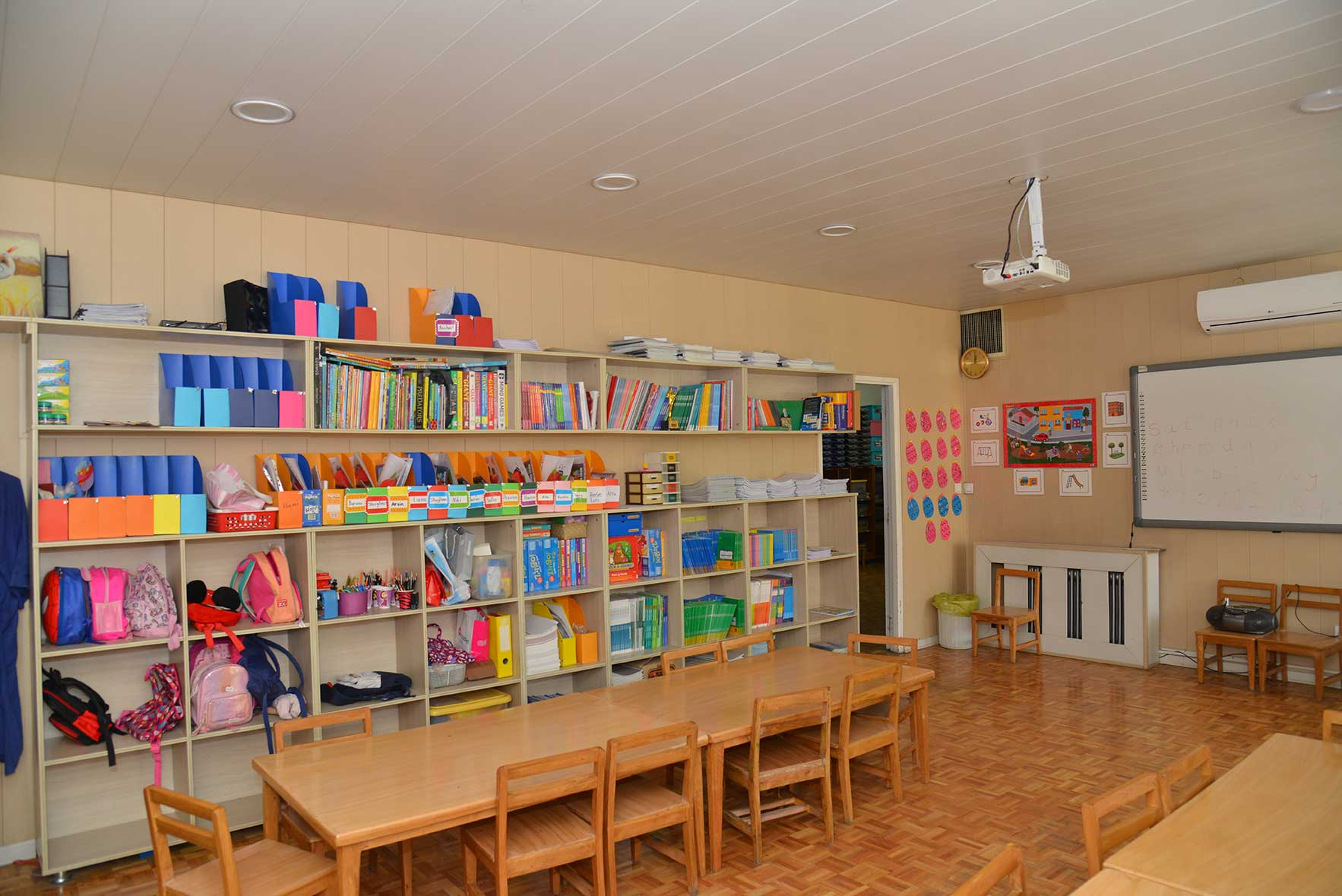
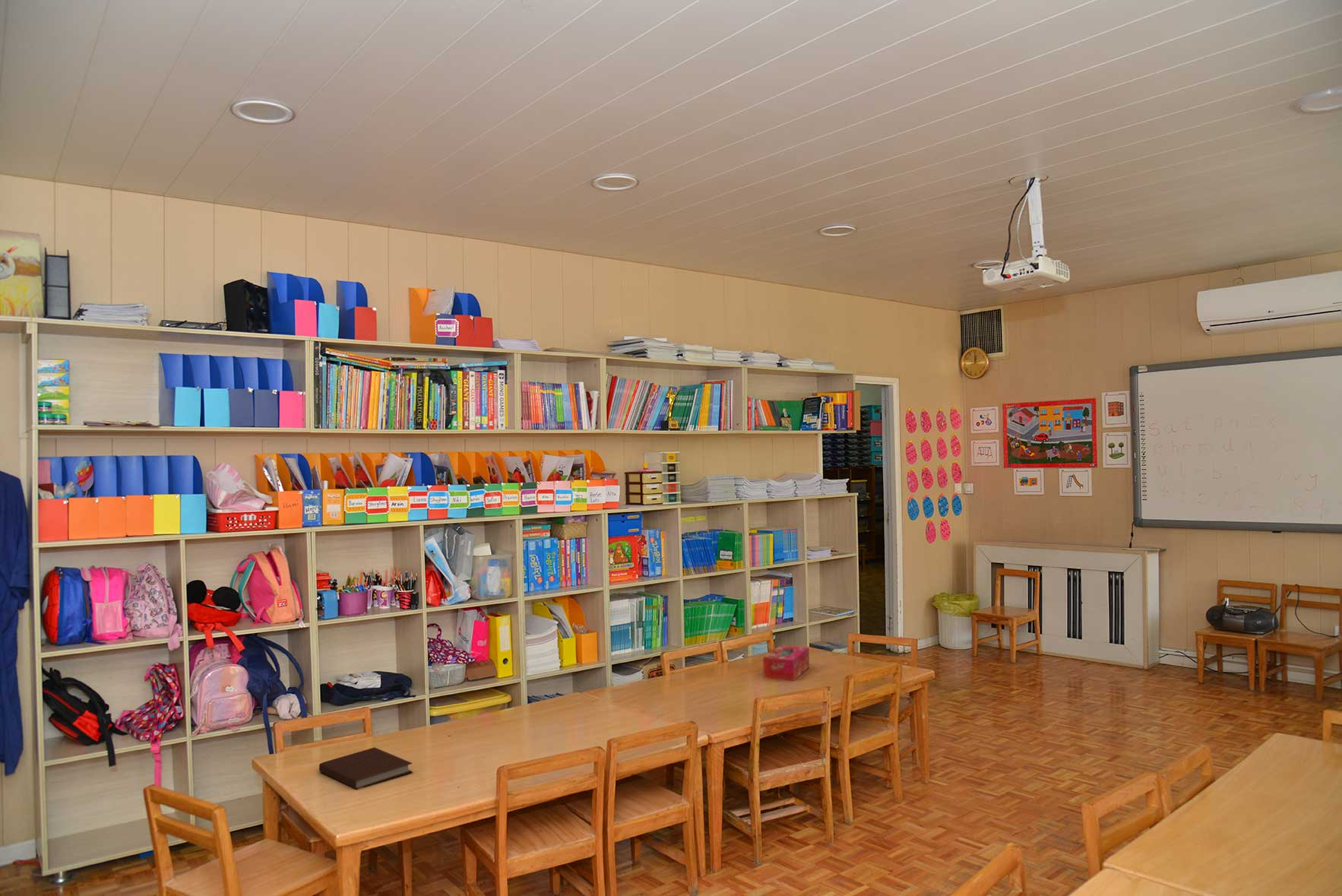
+ tissue box [762,644,810,682]
+ notebook [318,747,413,790]
